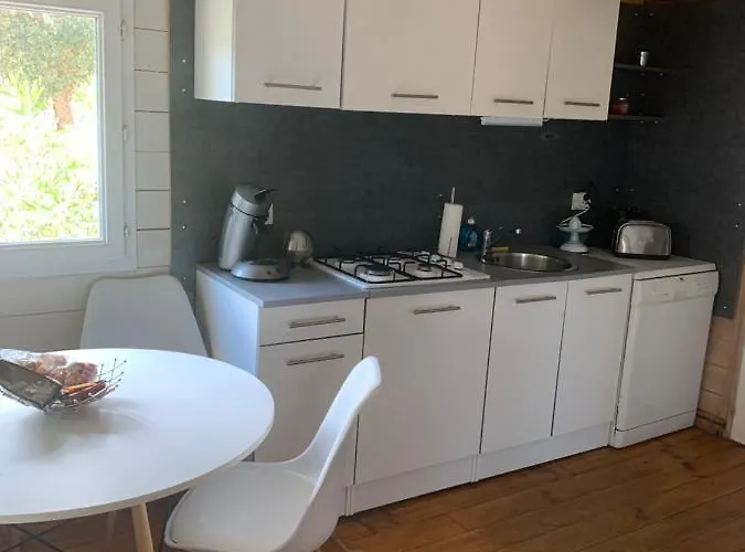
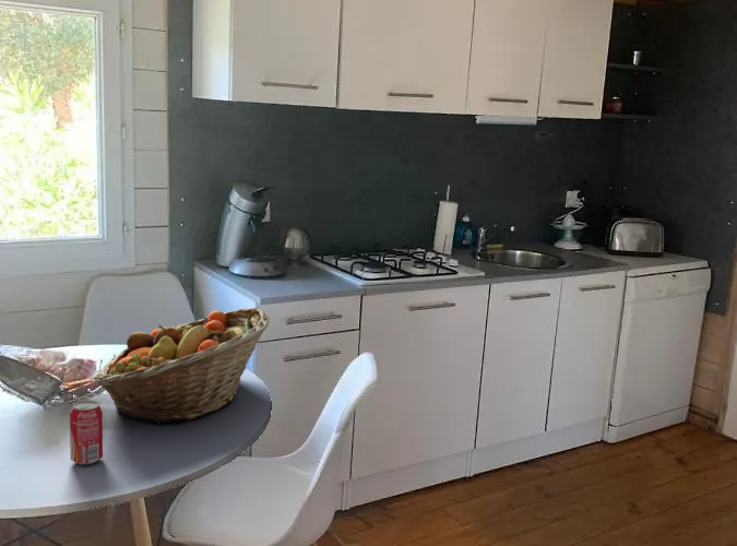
+ fruit basket [94,307,271,425]
+ beverage can [69,400,104,465]
